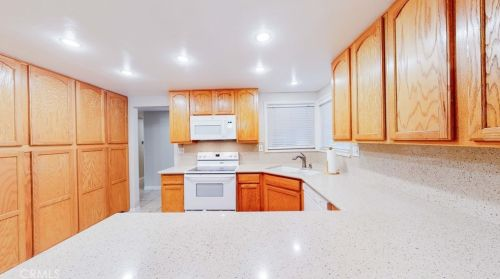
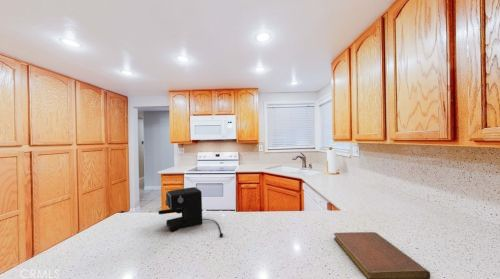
+ notebook [333,231,431,279]
+ coffee maker [157,186,225,237]
